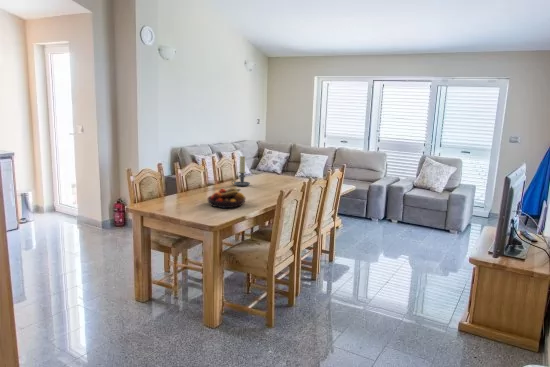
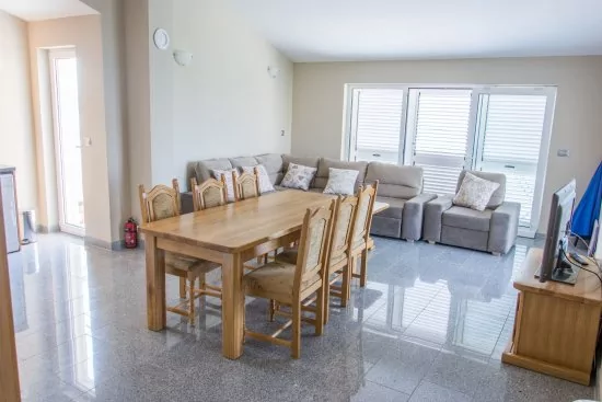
- fruit bowl [206,186,247,209]
- candle holder [231,155,251,187]
